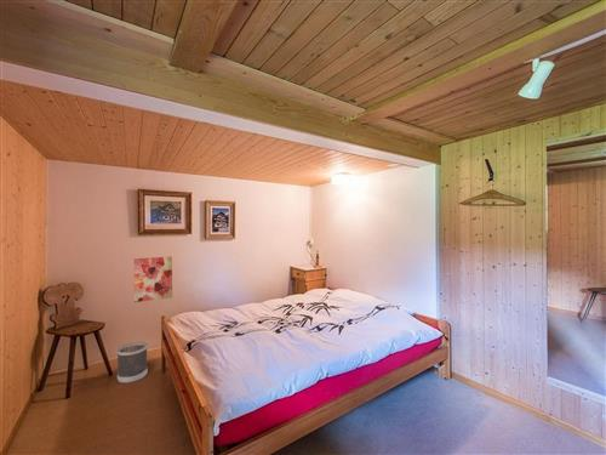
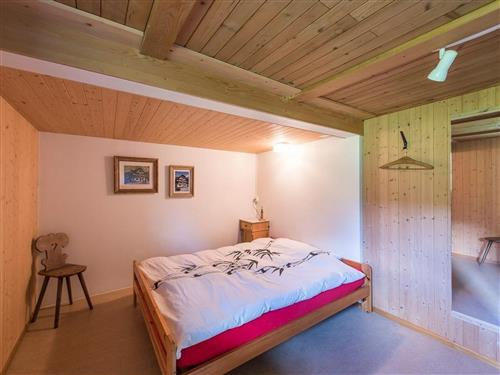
- wastebasket [116,341,149,385]
- wall art [133,256,173,303]
